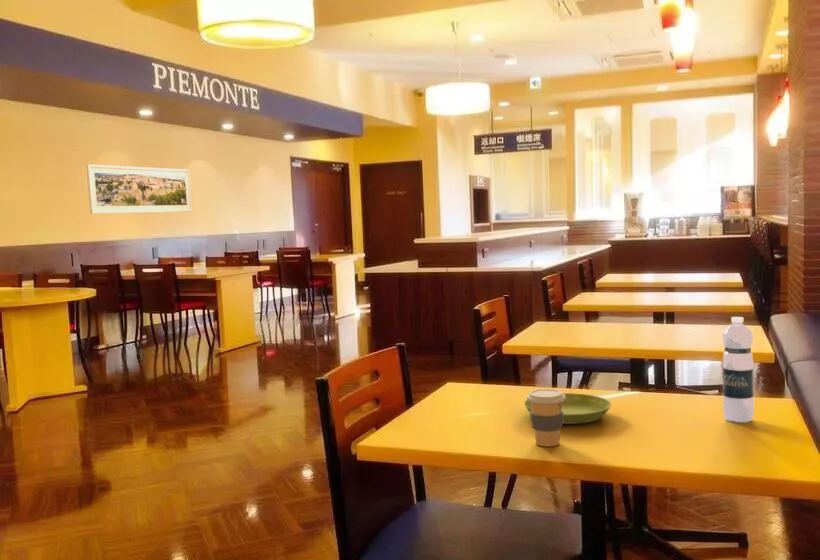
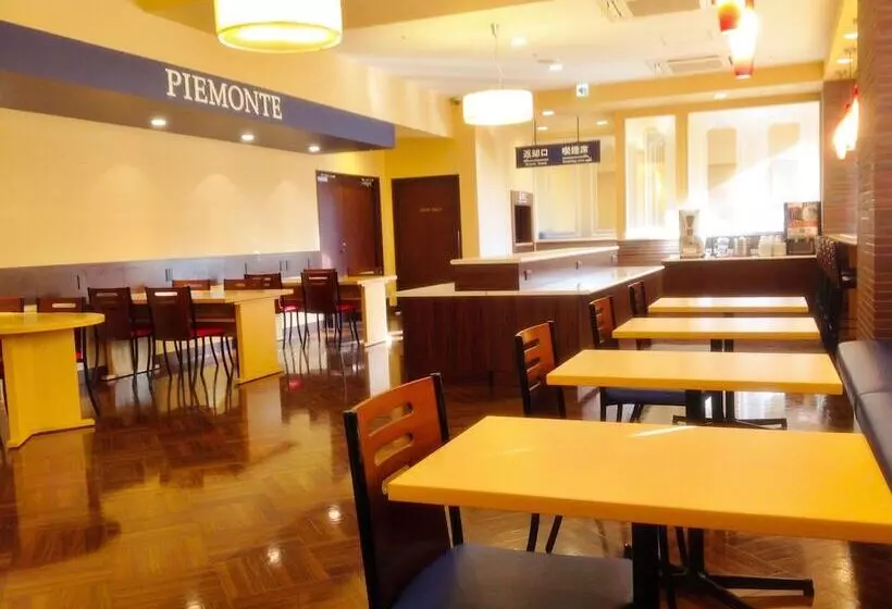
- saucer [523,392,612,425]
- coffee cup [526,388,565,448]
- water bottle [721,316,755,423]
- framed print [85,163,193,215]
